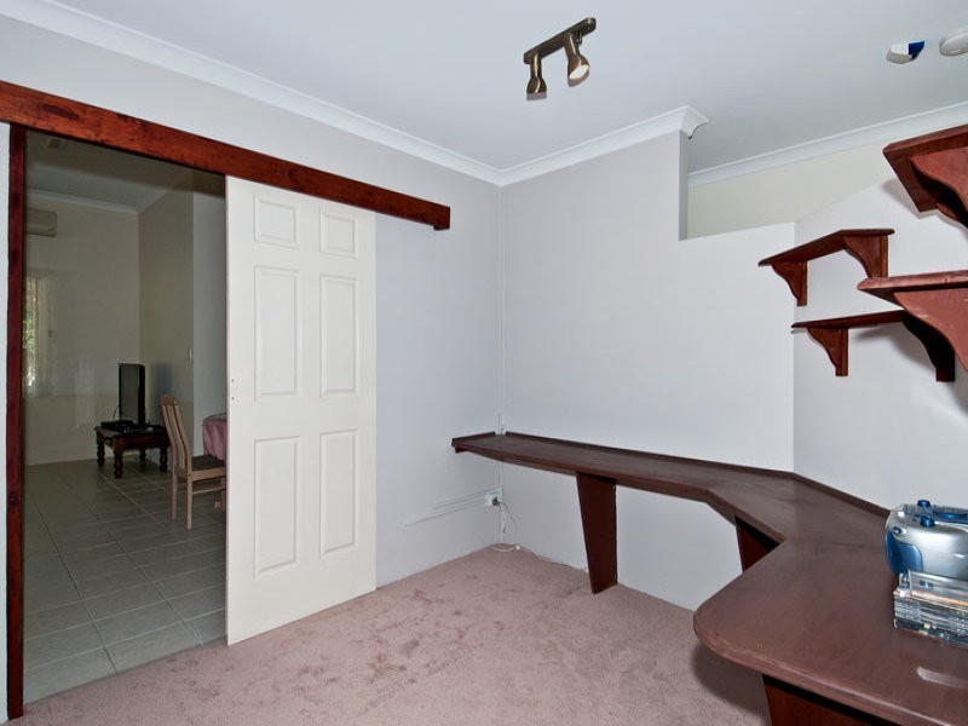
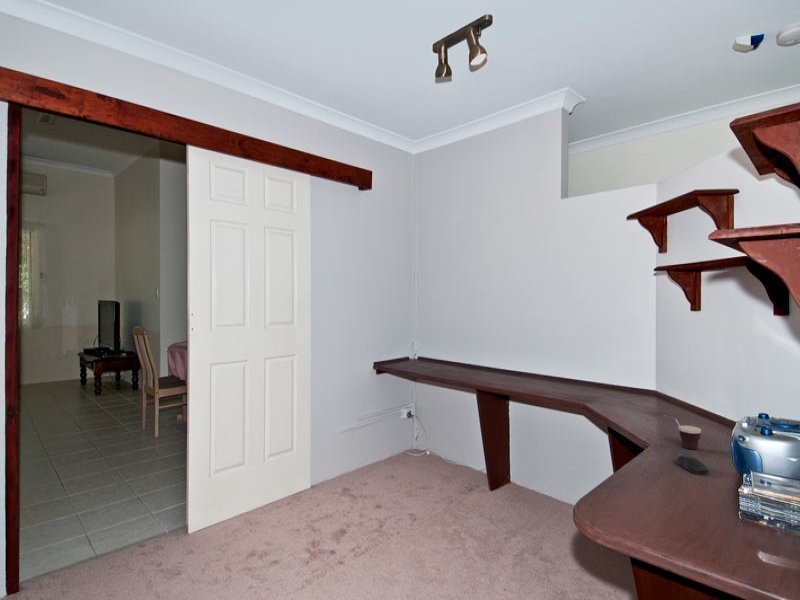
+ cup [662,414,702,450]
+ computer mouse [675,453,710,475]
